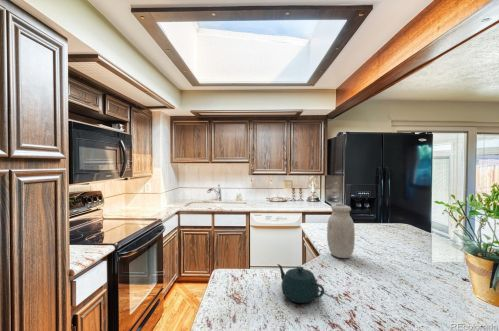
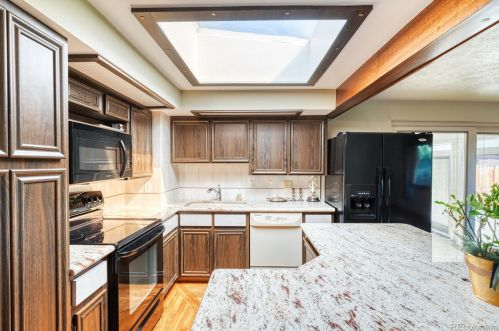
- jar [326,203,356,259]
- teapot [276,263,325,304]
